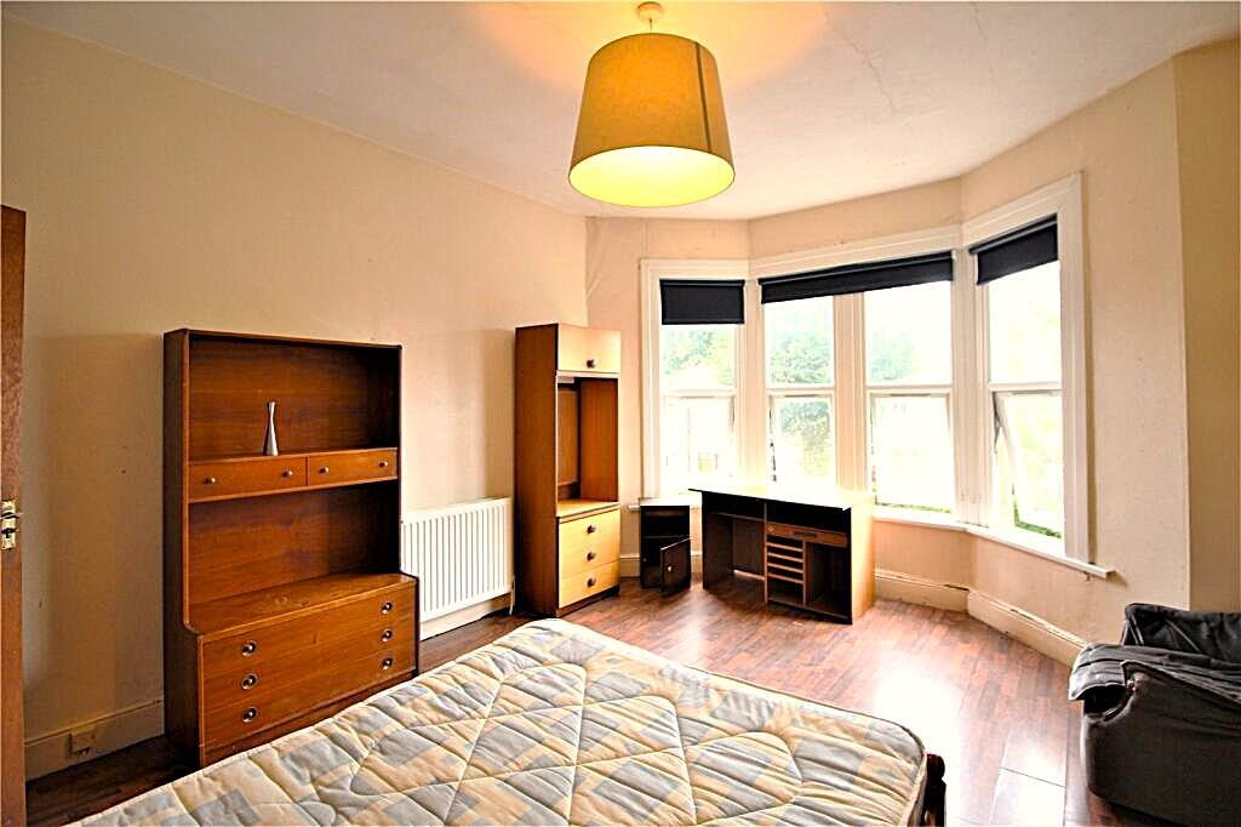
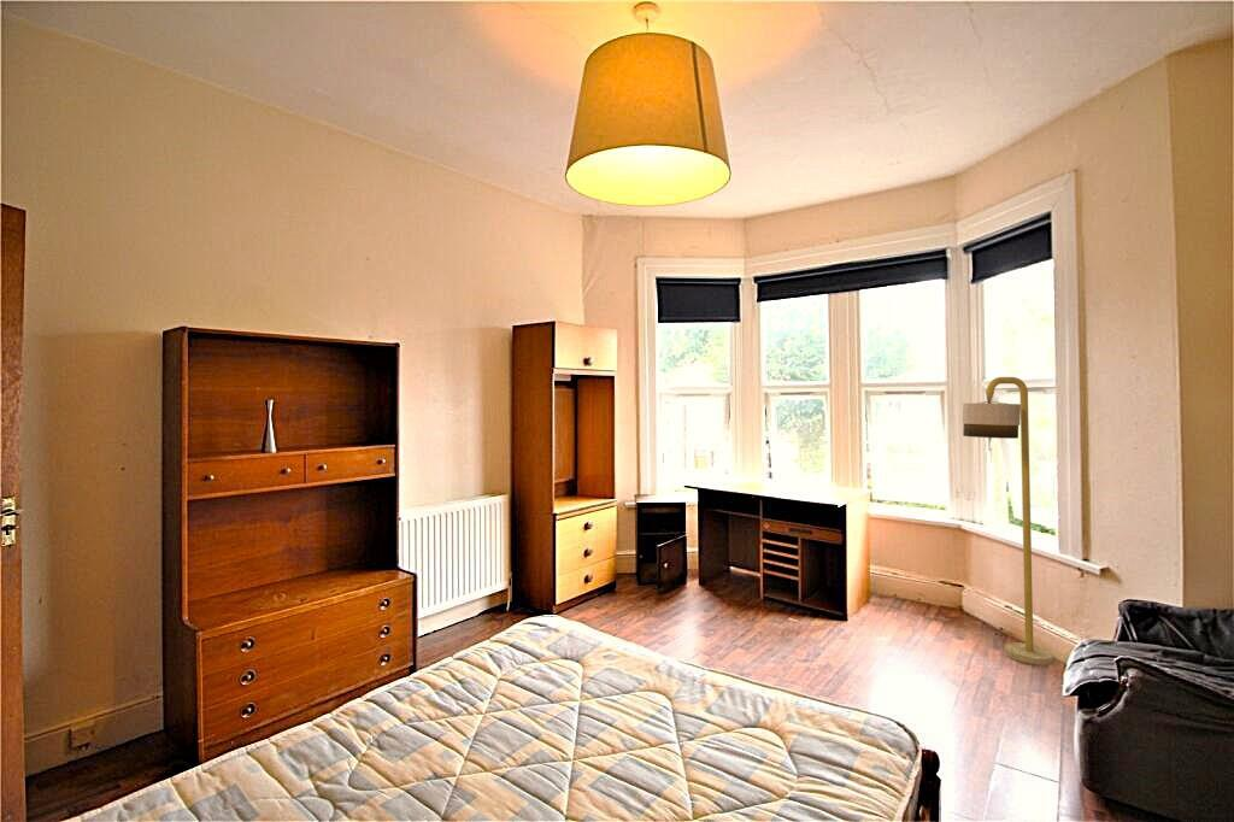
+ floor lamp [960,376,1056,667]
